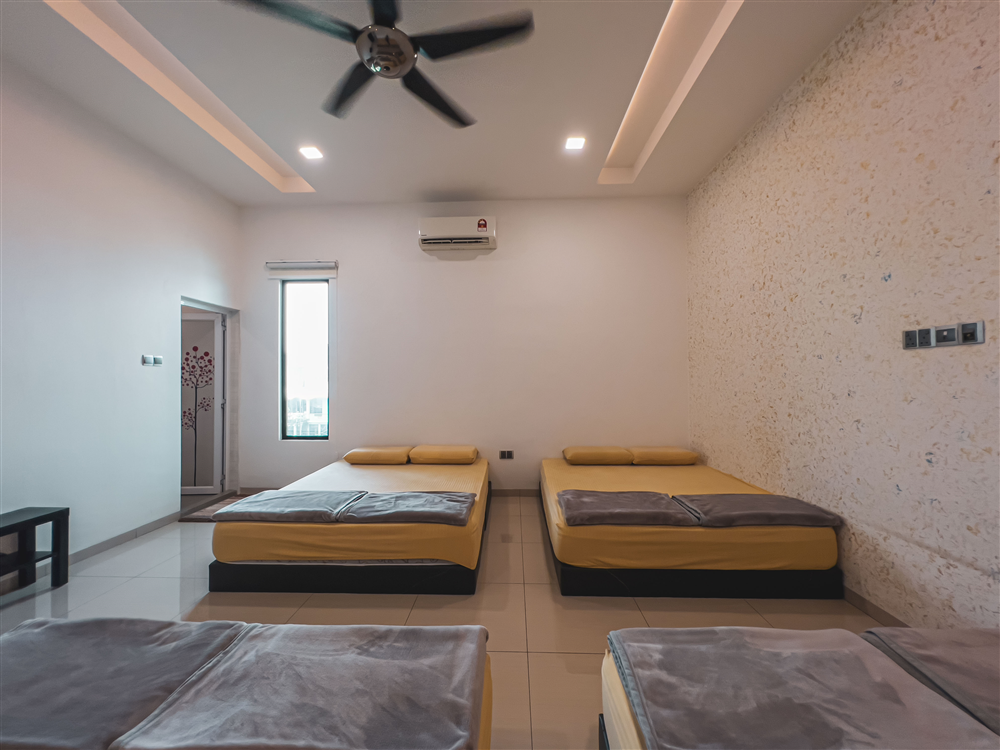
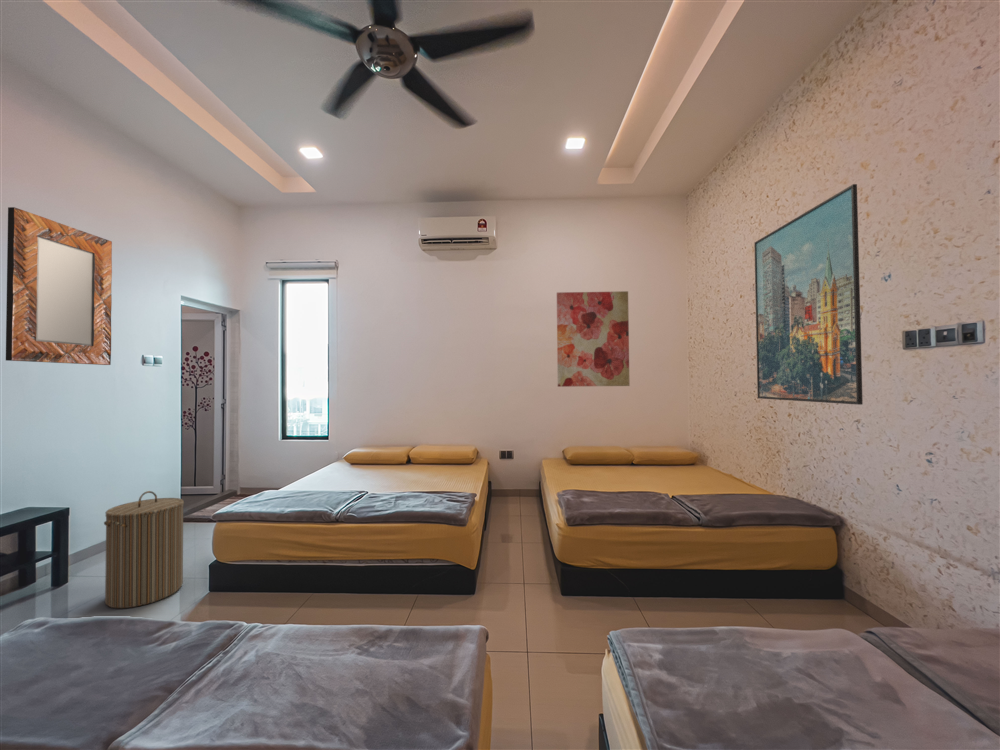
+ wall art [556,290,631,388]
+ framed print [753,183,864,406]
+ laundry hamper [103,490,185,609]
+ home mirror [5,206,113,366]
